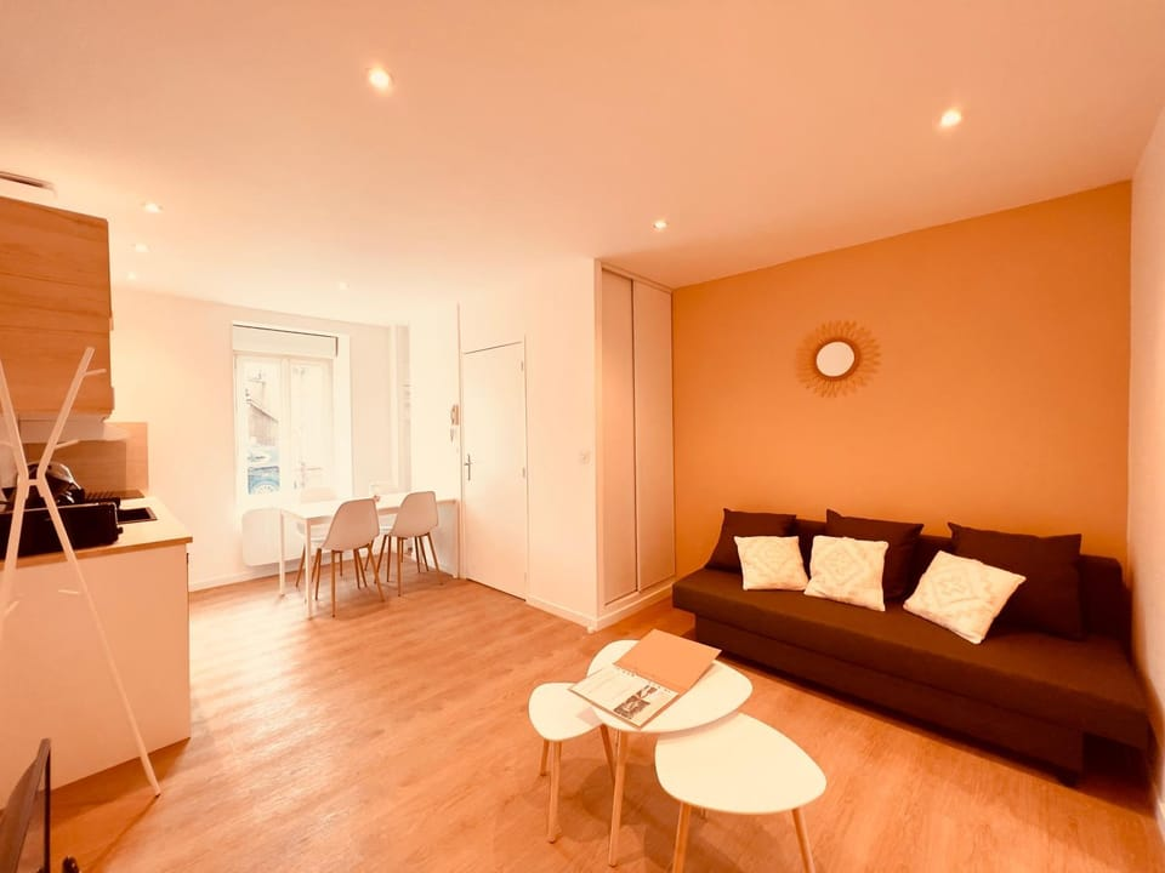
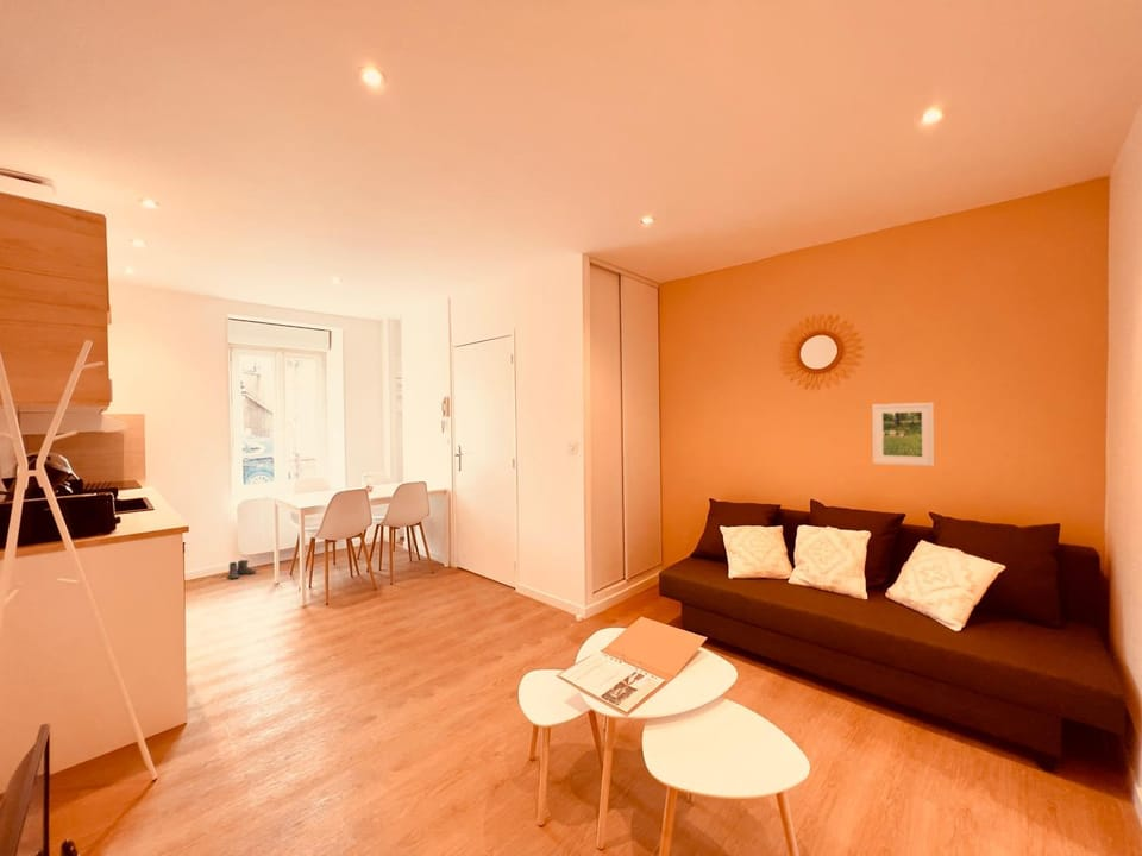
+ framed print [871,401,935,467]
+ boots [227,559,257,580]
